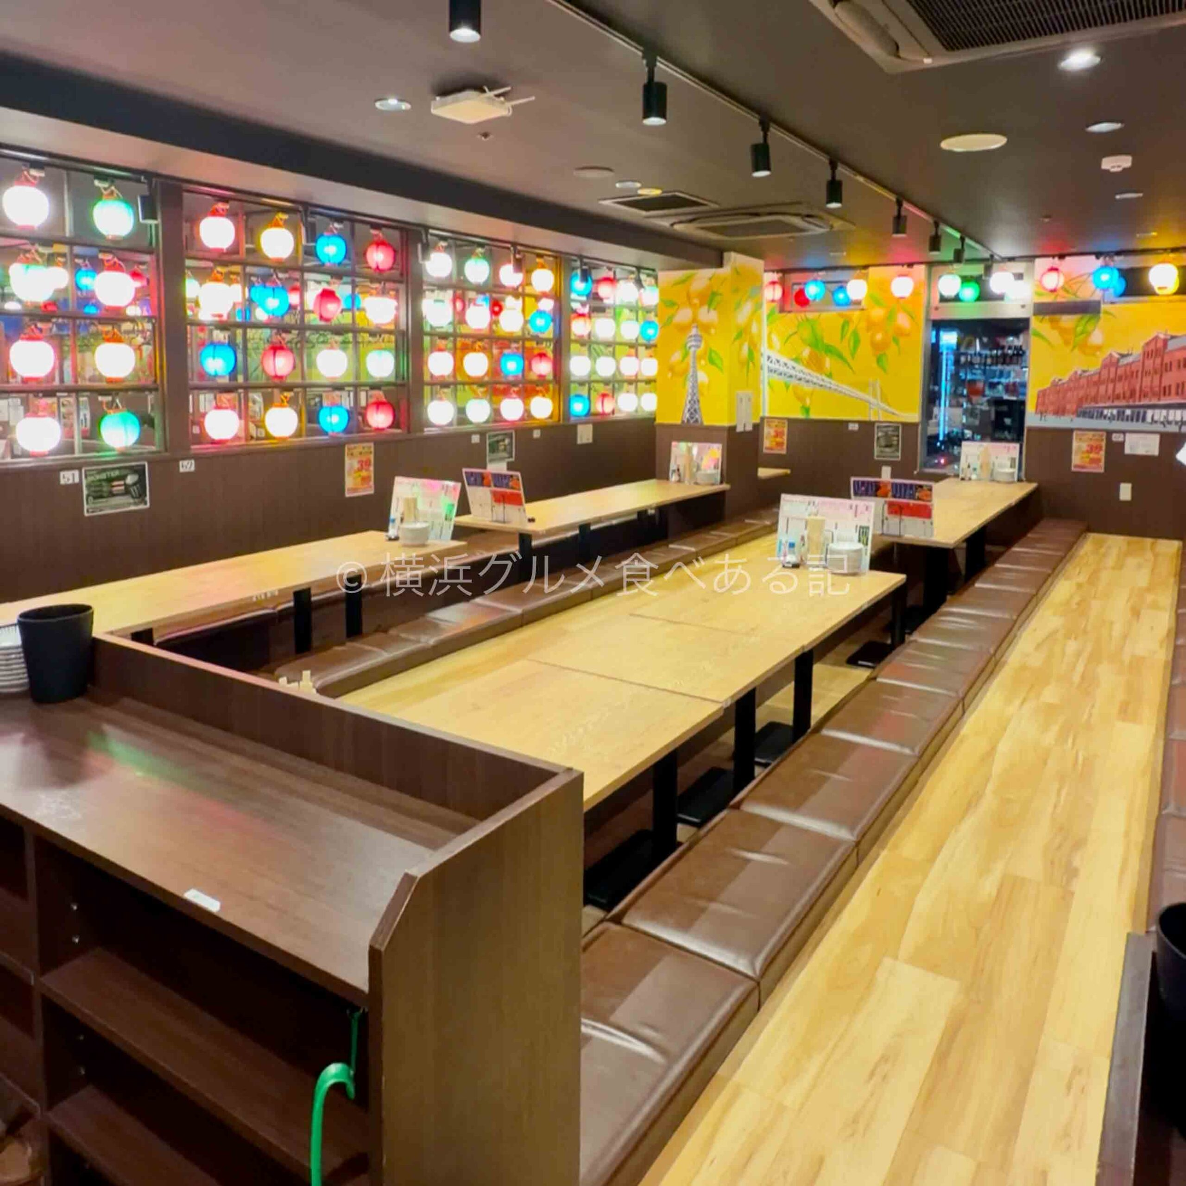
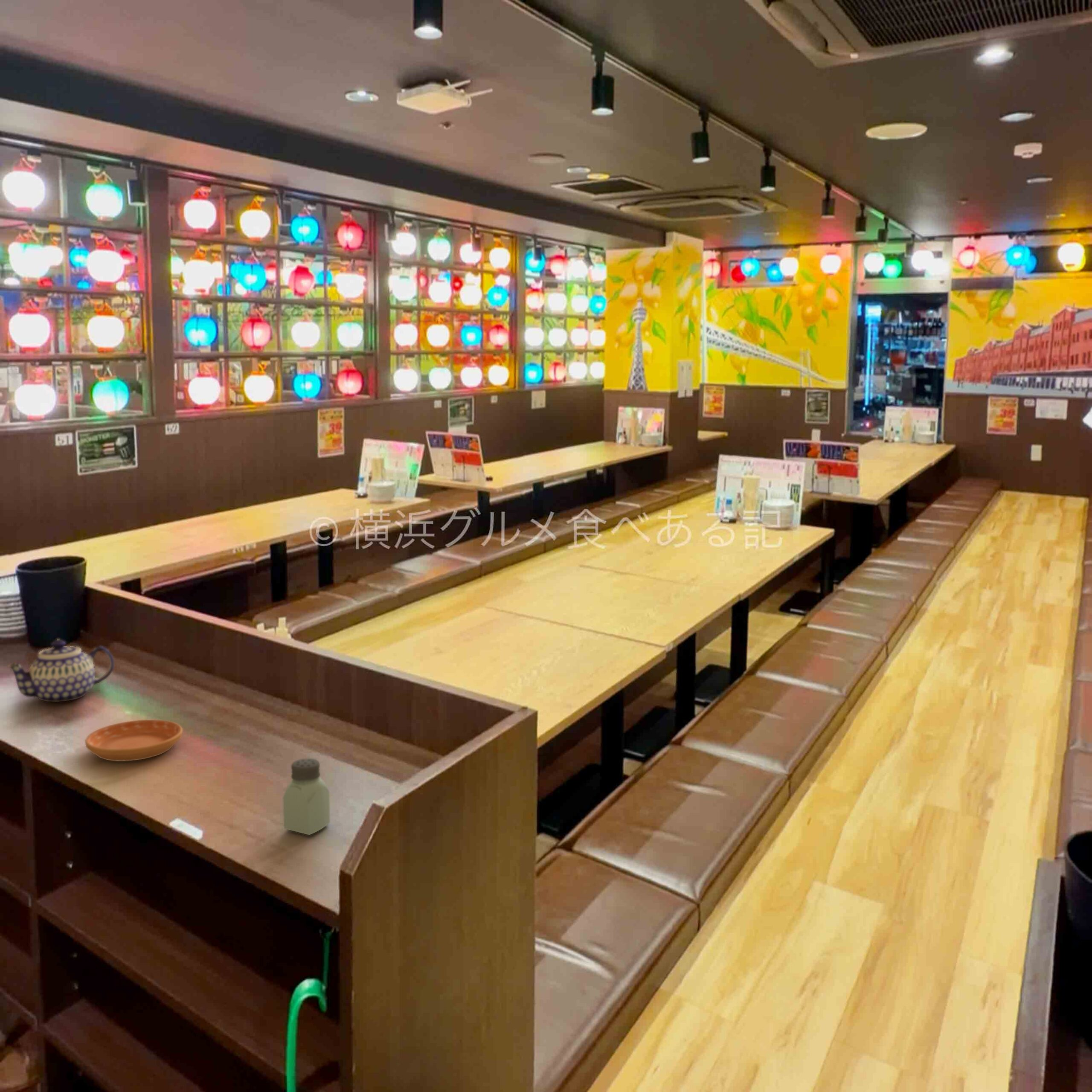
+ saltshaker [282,758,331,836]
+ saucer [84,719,183,762]
+ teapot [8,639,115,703]
